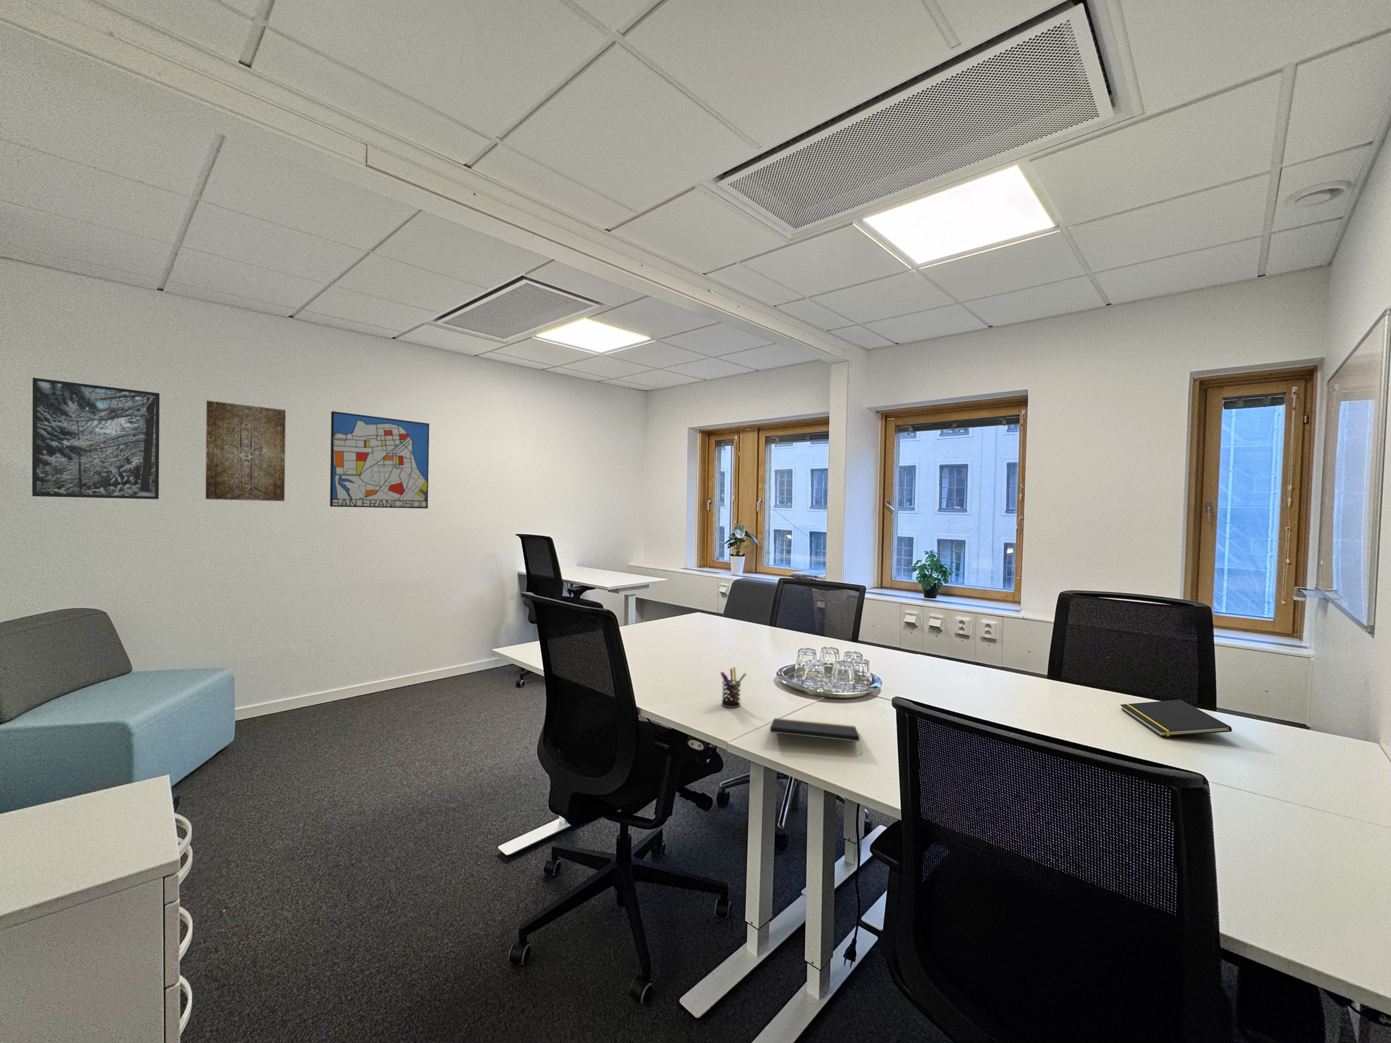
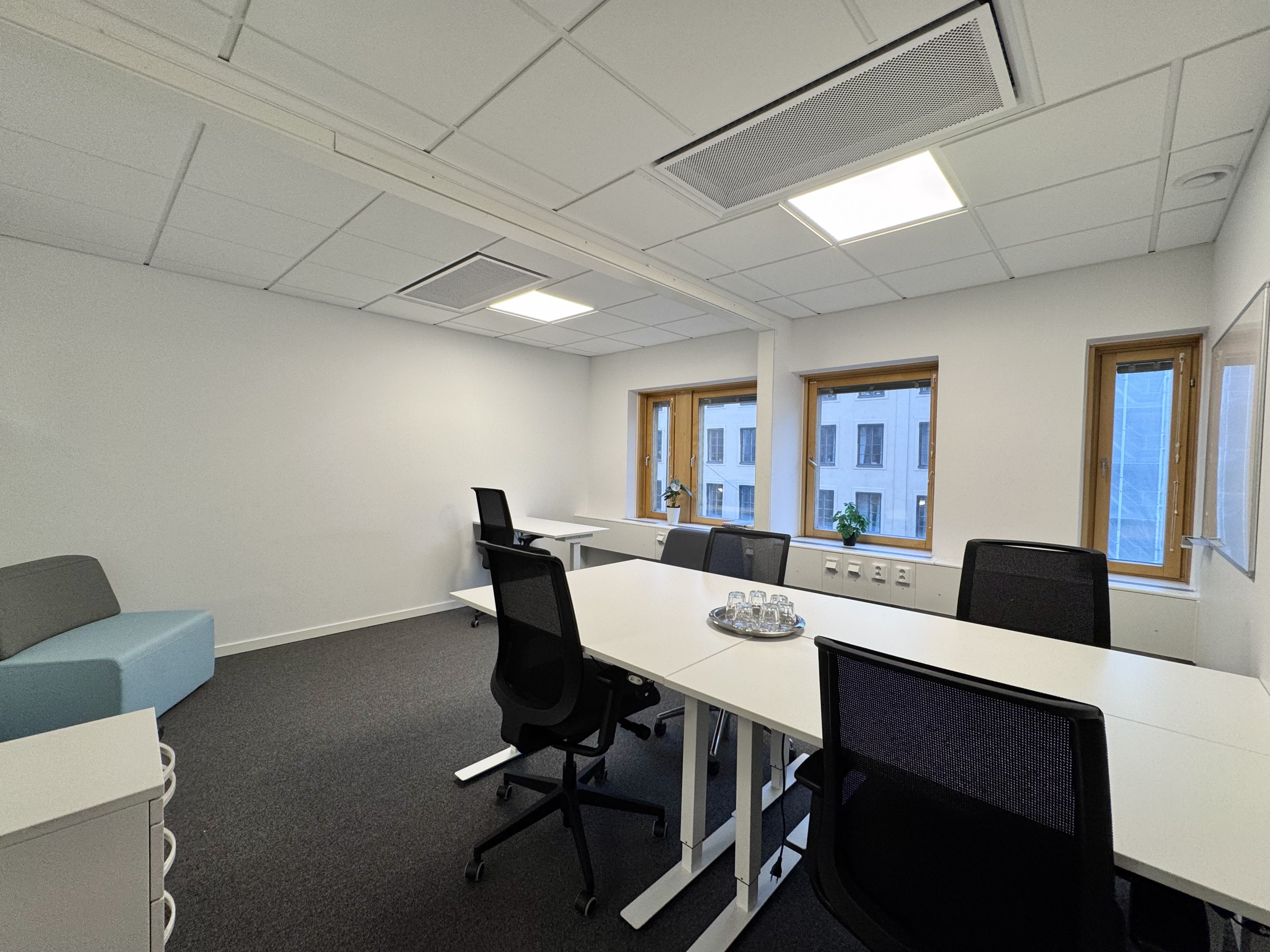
- wall art [330,411,429,509]
- notepad [770,718,862,754]
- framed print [32,377,160,500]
- wall art [205,400,286,502]
- notepad [1120,699,1232,736]
- pen holder [720,666,747,708]
